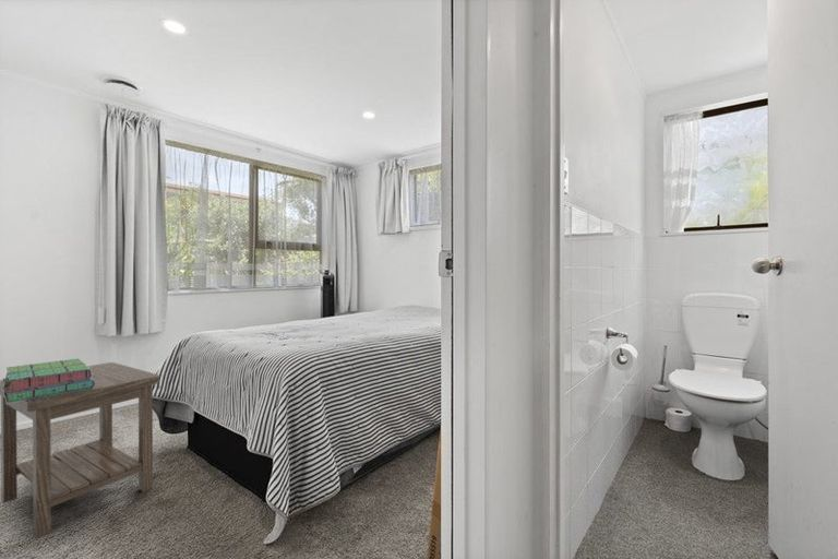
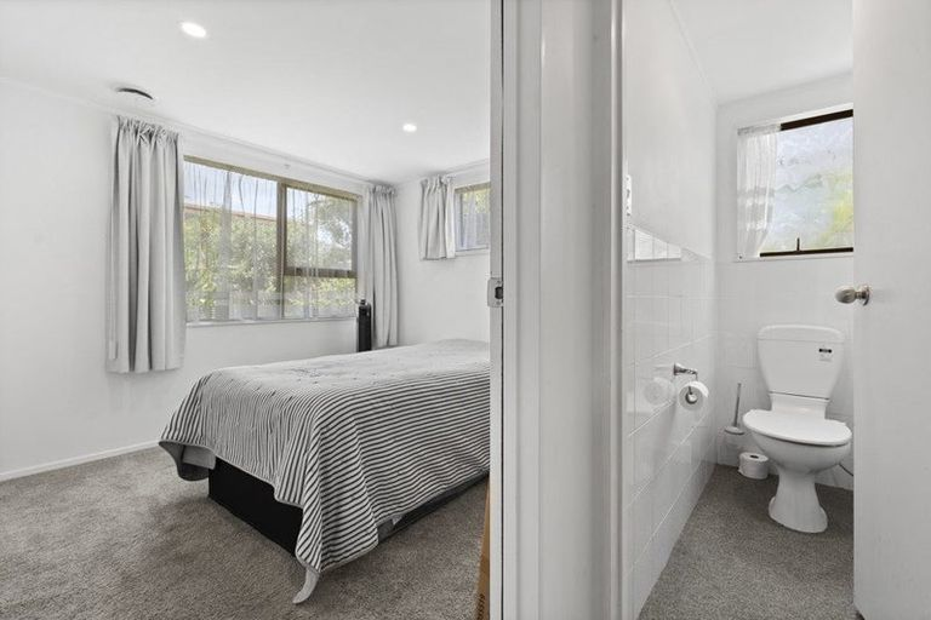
- side table [0,361,160,540]
- stack of books [2,358,95,403]
